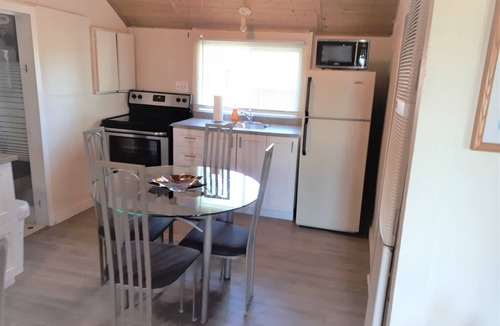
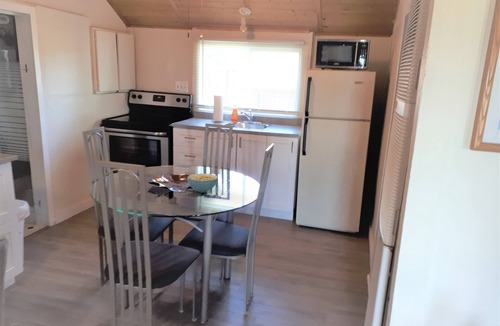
+ cereal bowl [186,173,219,194]
